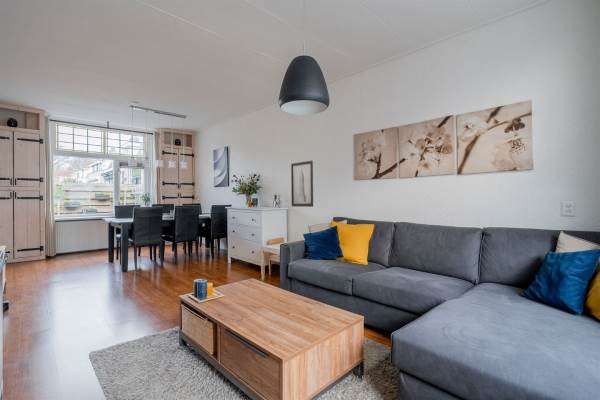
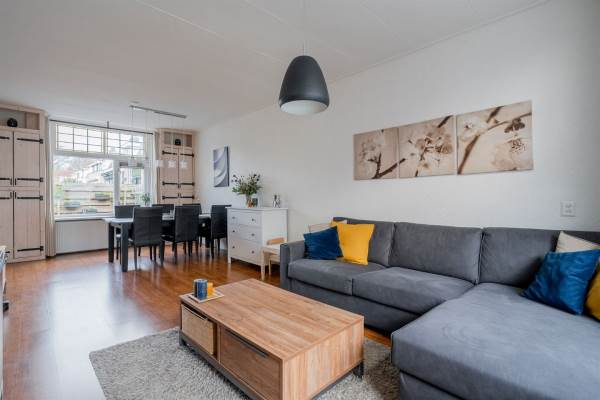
- wall art [290,160,314,208]
